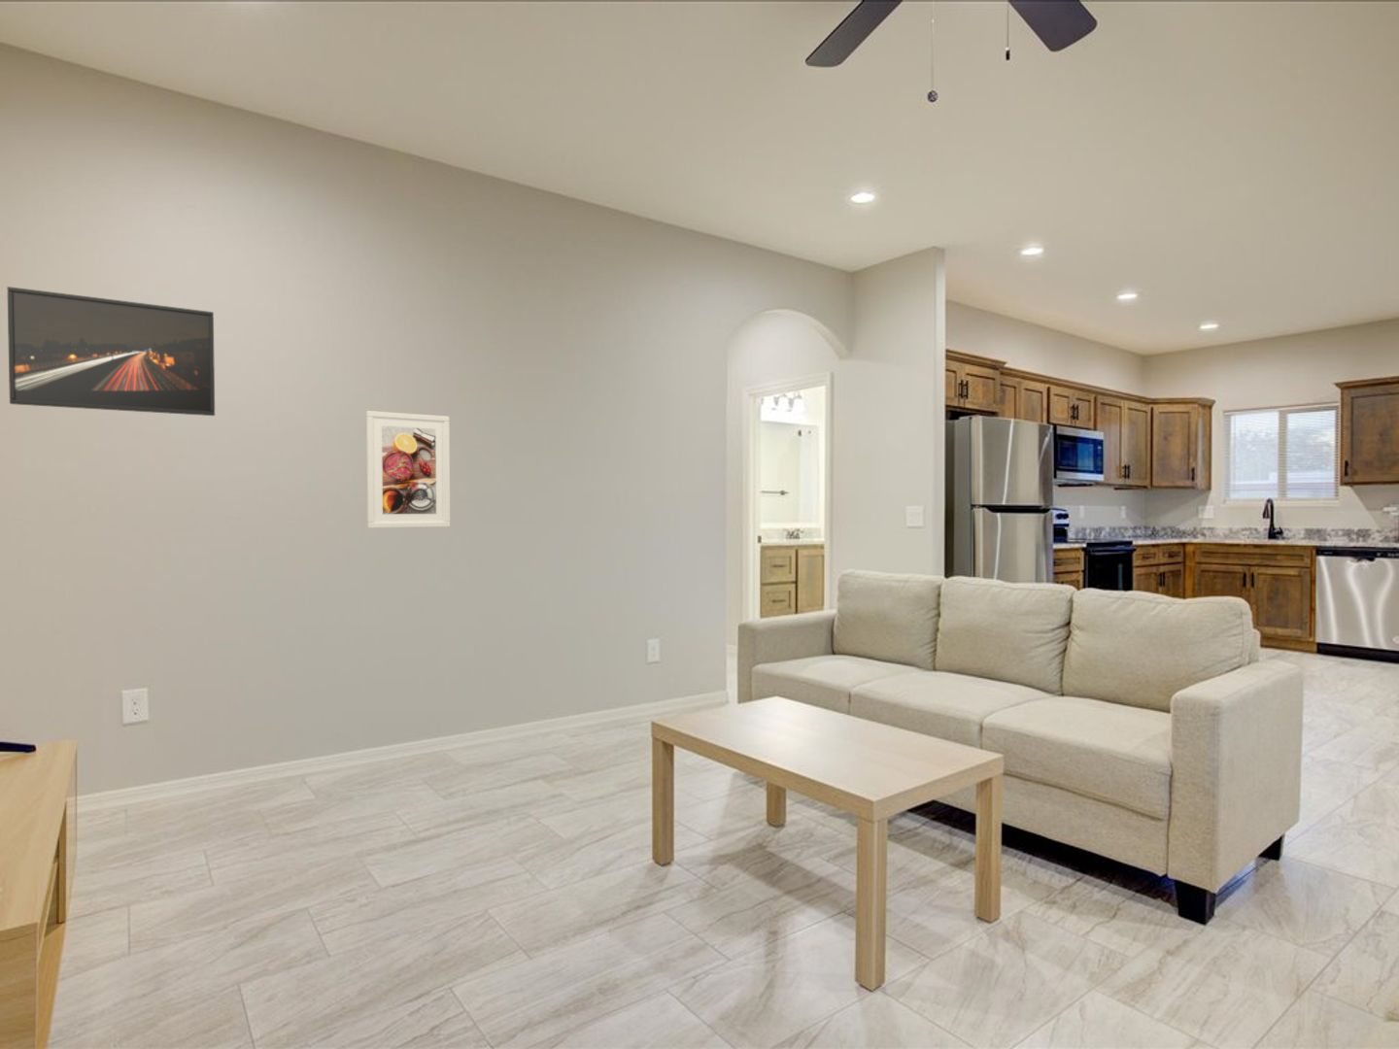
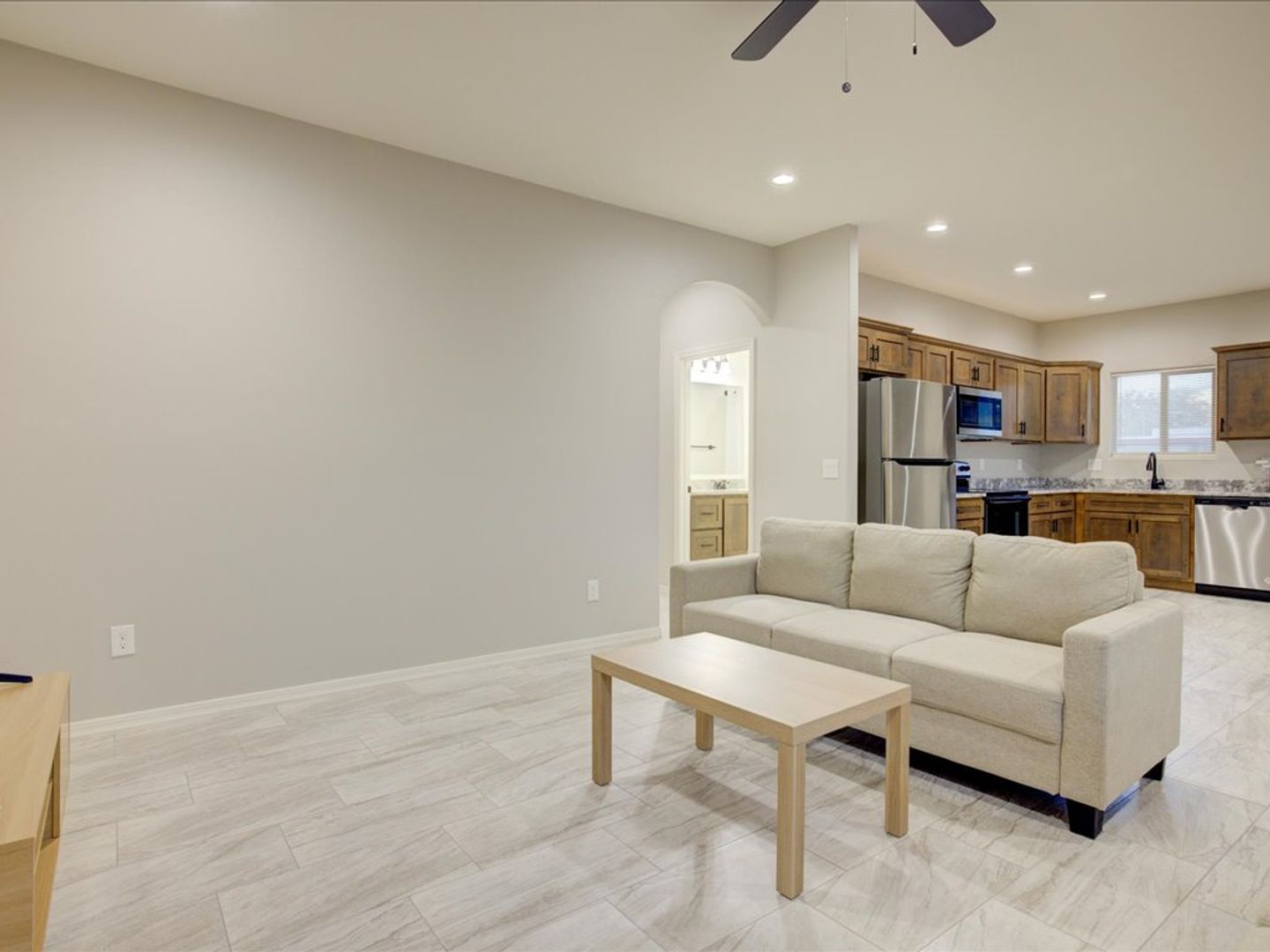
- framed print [7,285,216,417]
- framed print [366,410,451,529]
